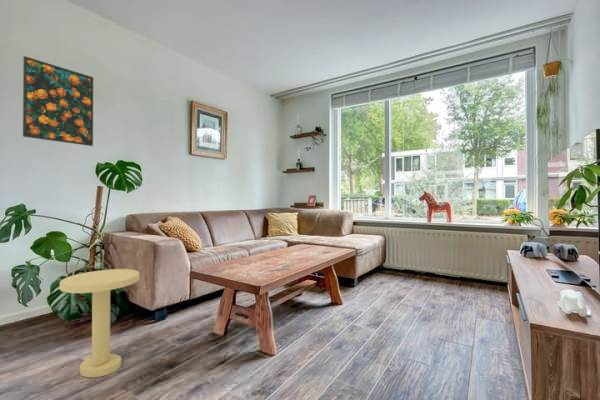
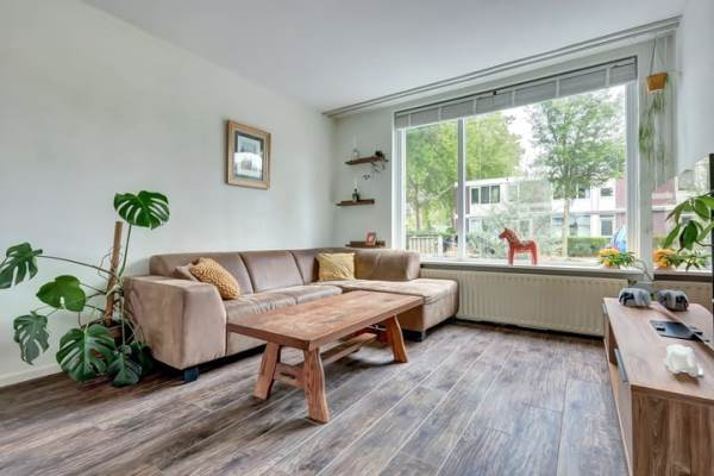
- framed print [22,55,94,147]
- side table [59,268,140,378]
